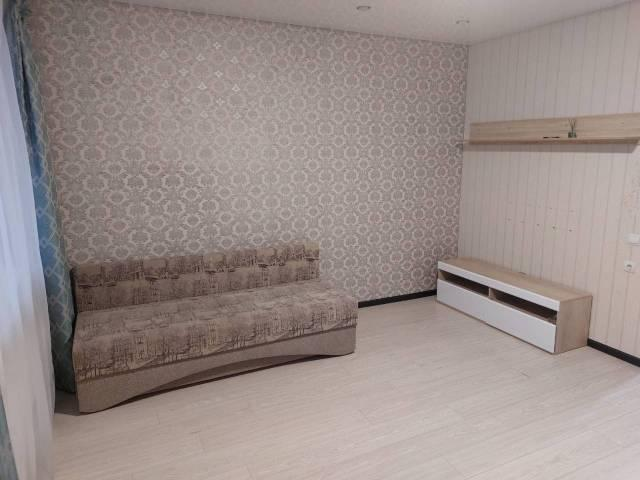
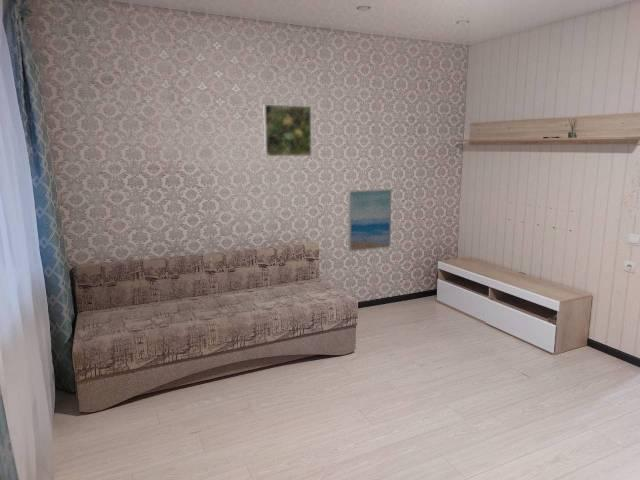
+ wall art [347,188,392,252]
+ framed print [262,104,312,157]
